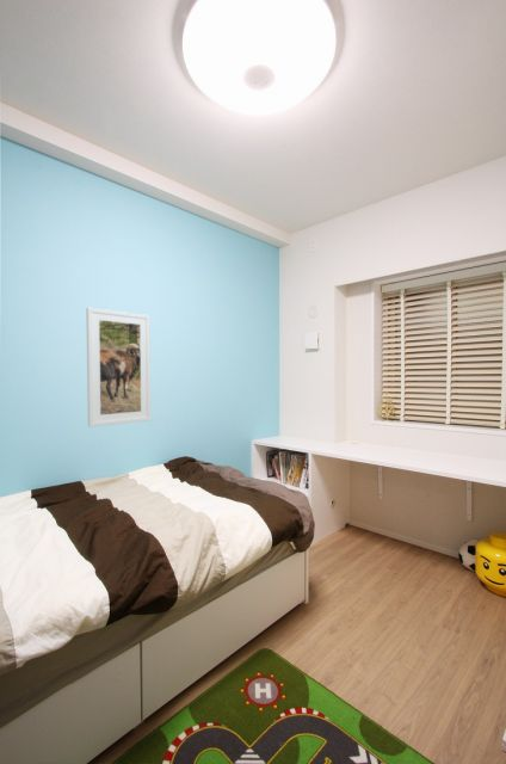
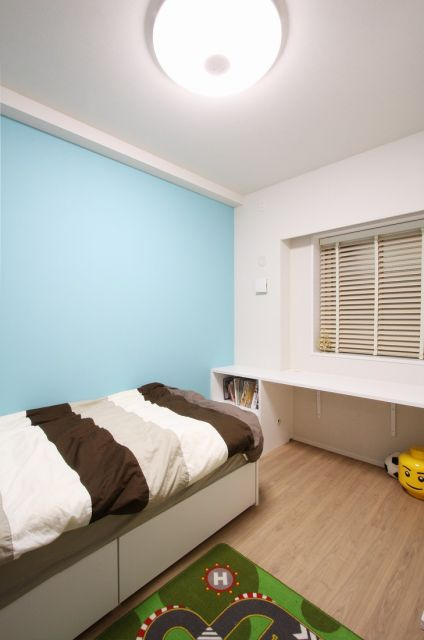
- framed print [85,307,152,429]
